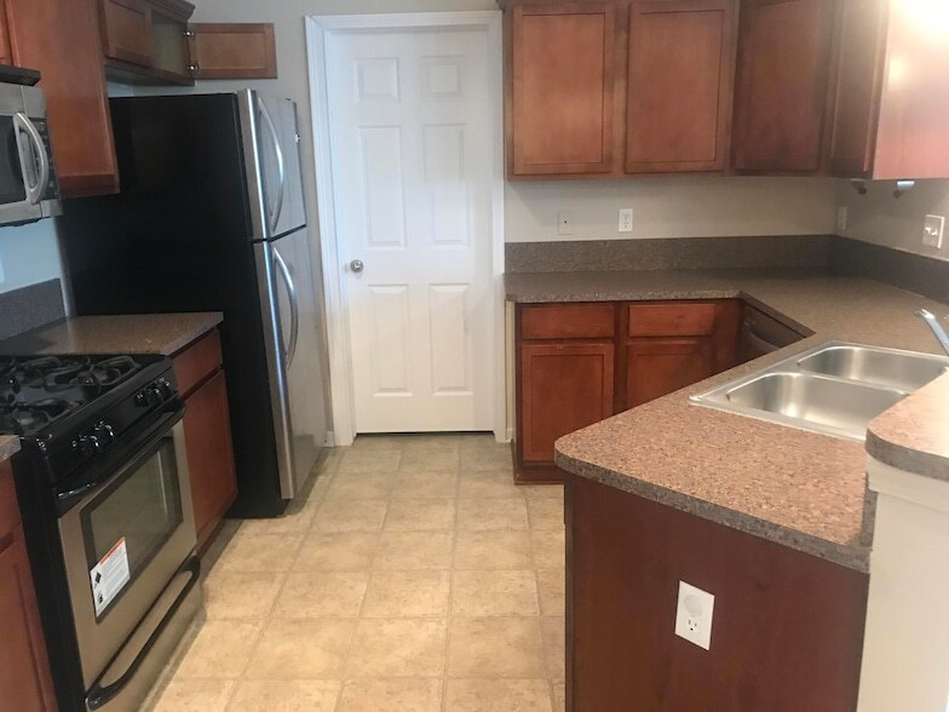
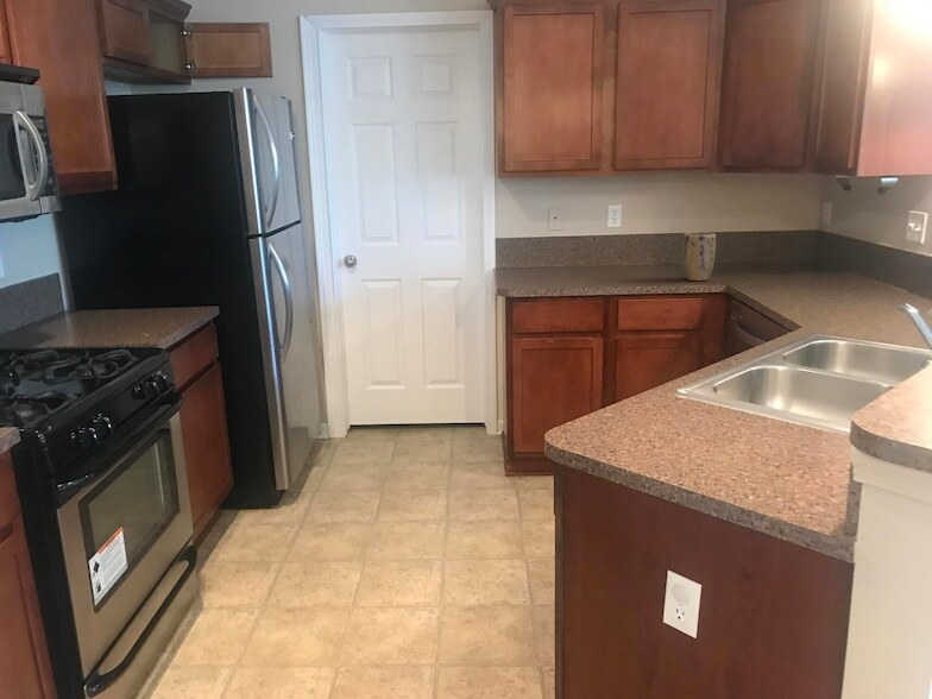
+ plant pot [681,232,717,282]
